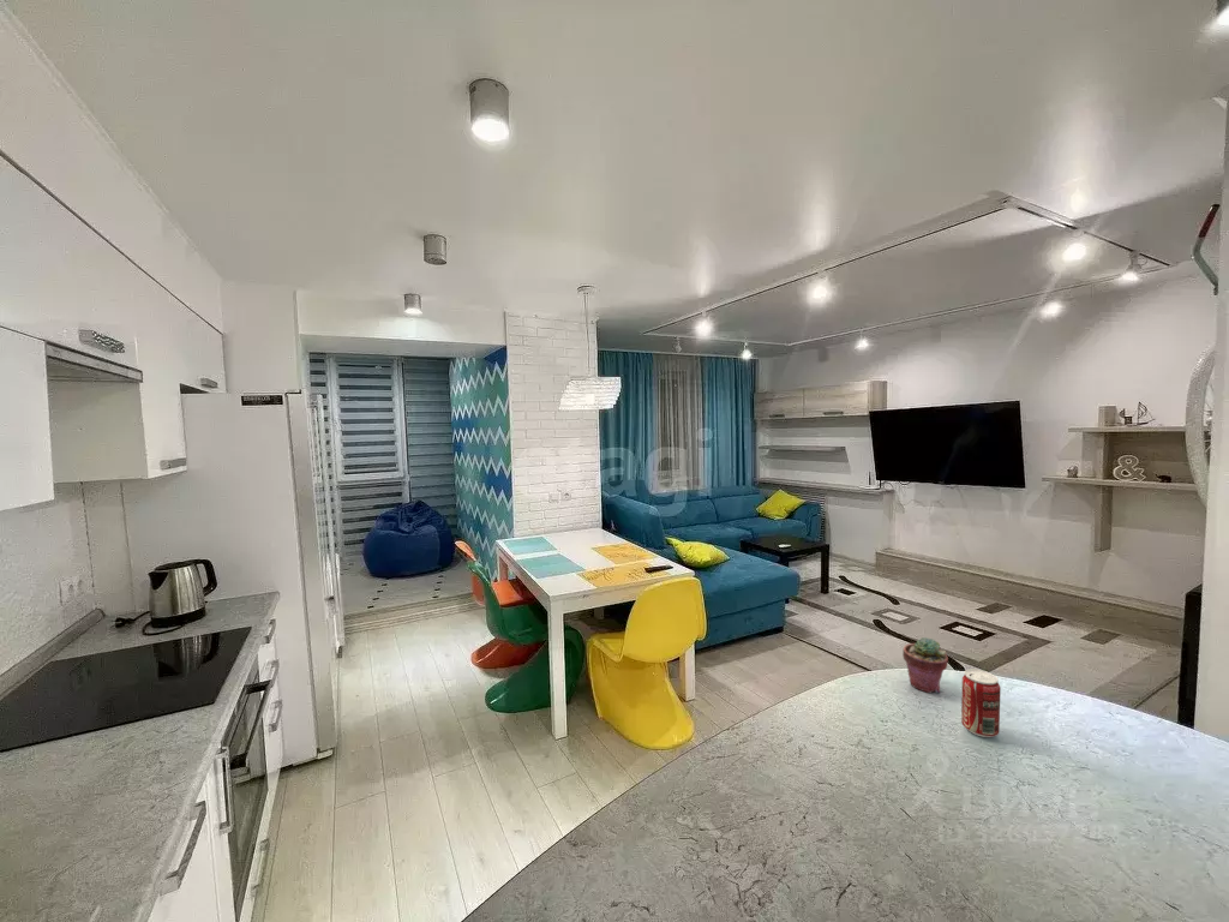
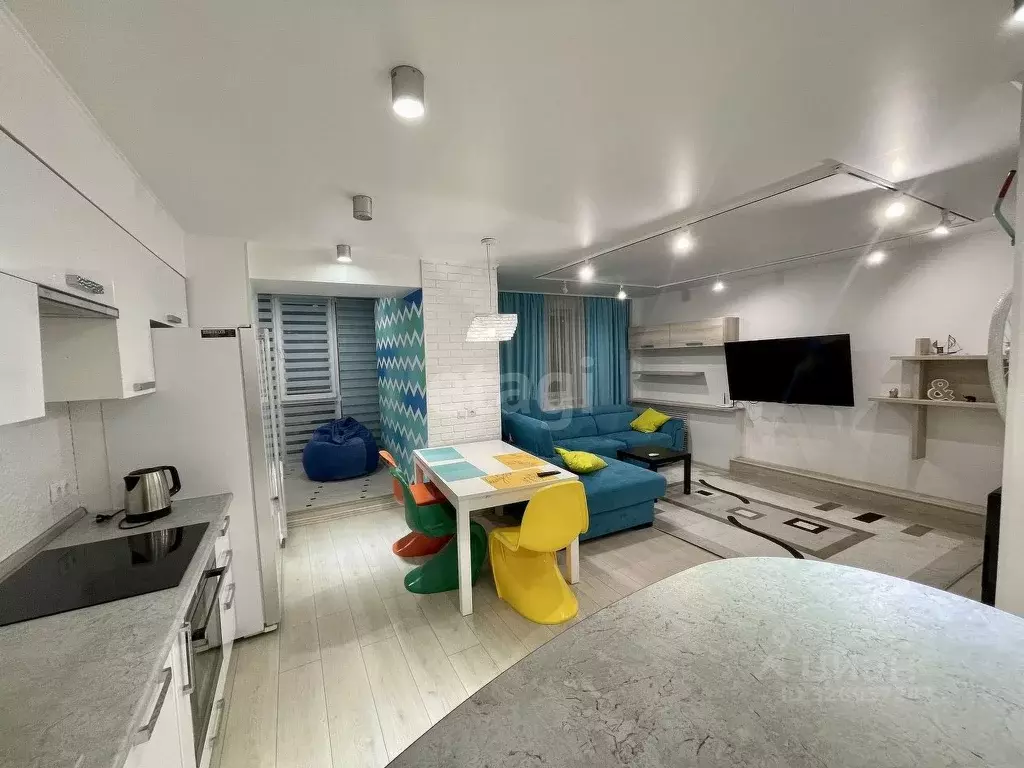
- potted succulent [901,636,949,694]
- beverage can [960,669,1002,738]
